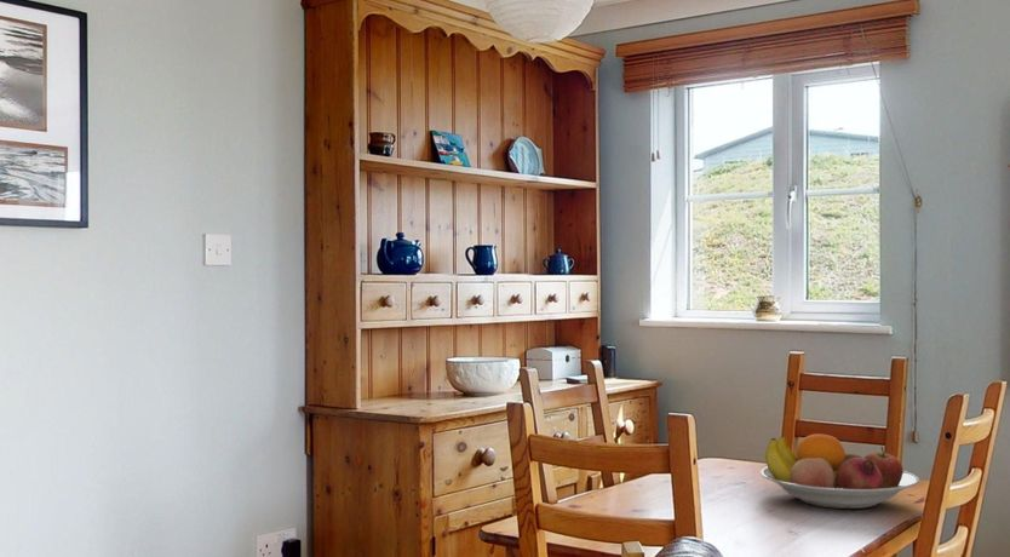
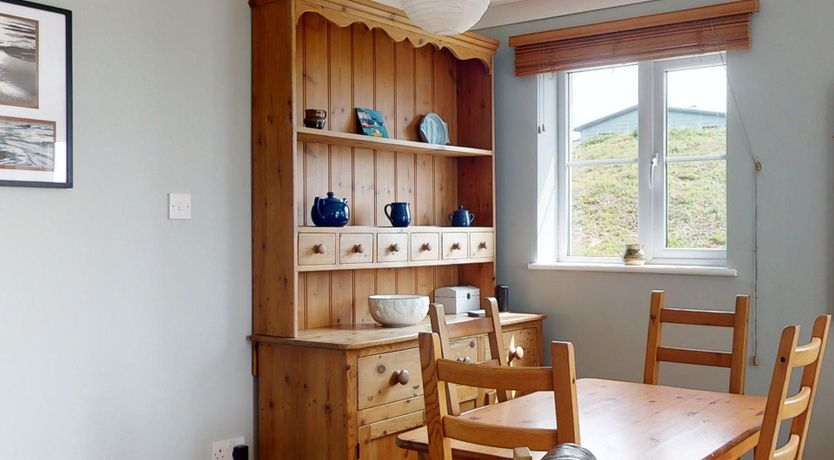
- fruit bowl [759,432,920,510]
